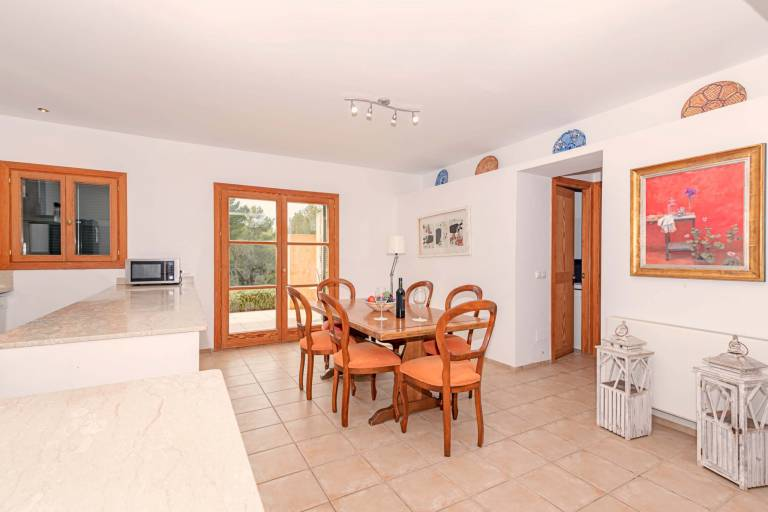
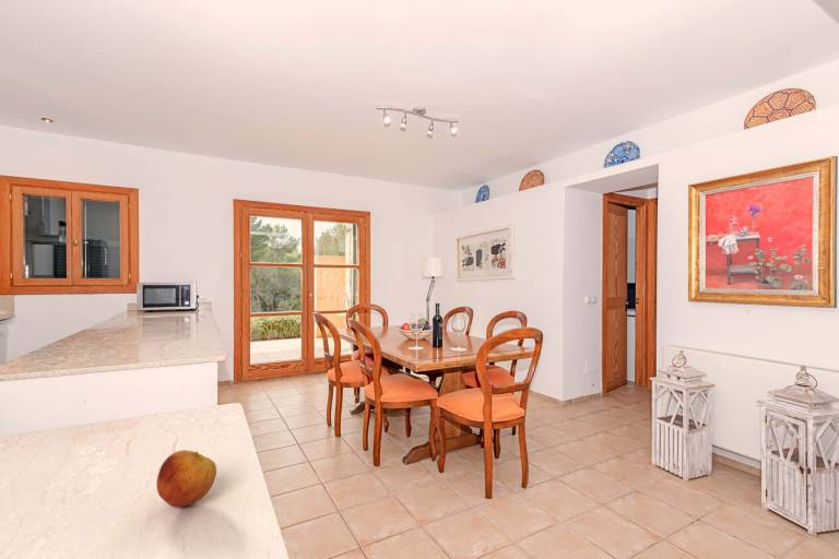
+ apple [155,449,217,509]
